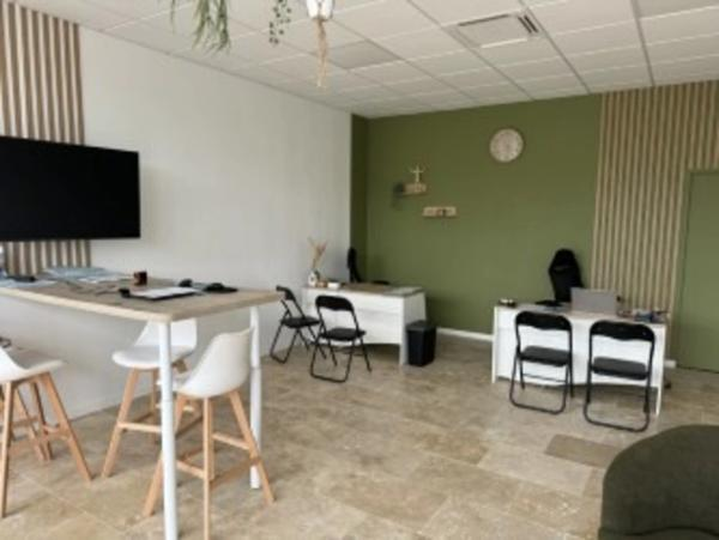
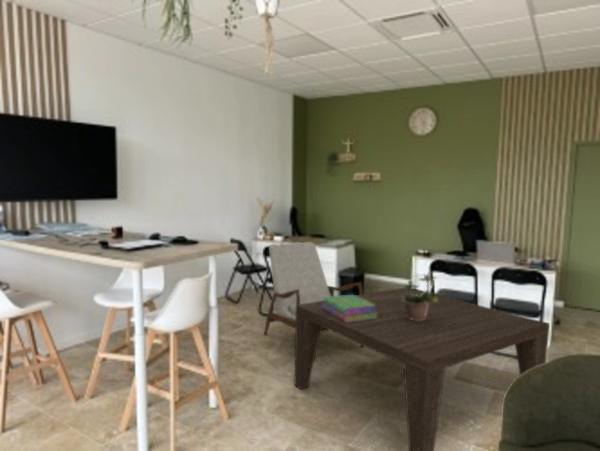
+ potted plant [402,269,438,321]
+ coffee table [293,287,549,451]
+ stack of books [322,294,377,322]
+ armchair [263,241,365,348]
